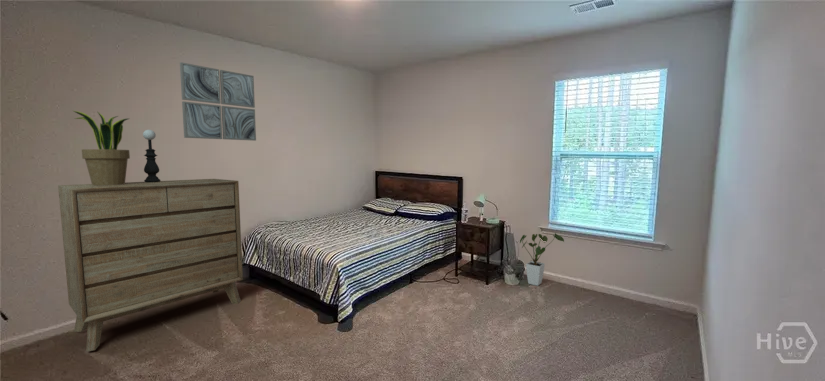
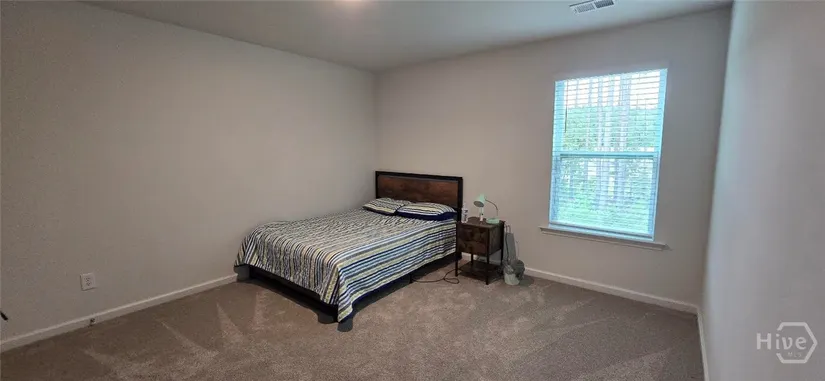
- house plant [519,232,565,287]
- potted plant [73,110,131,186]
- table lamp [142,129,162,182]
- wall art [179,61,257,142]
- dresser [57,178,244,352]
